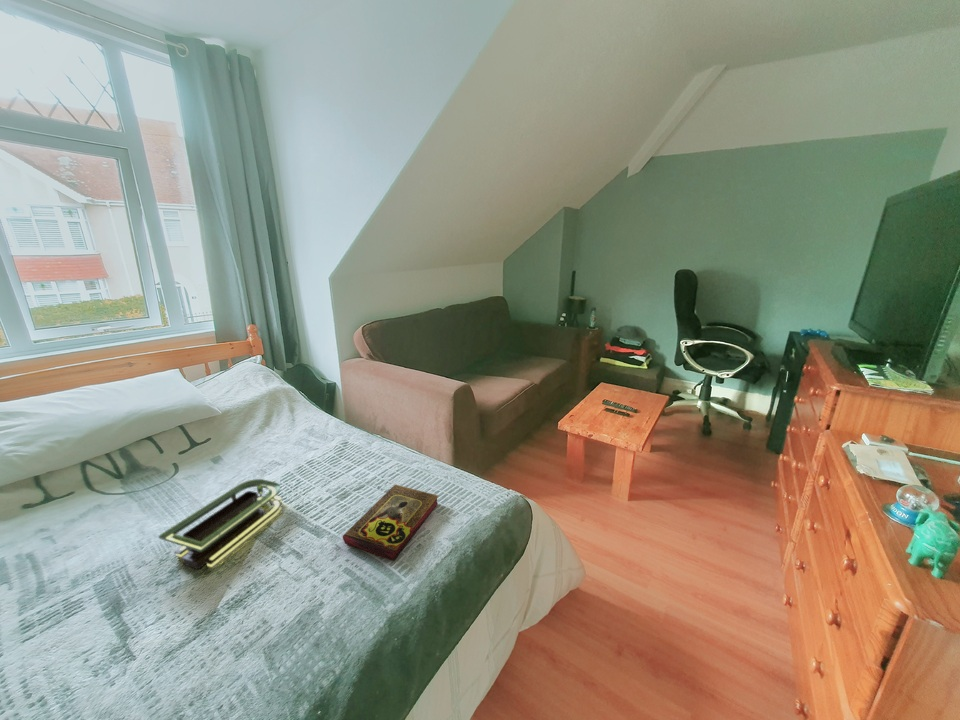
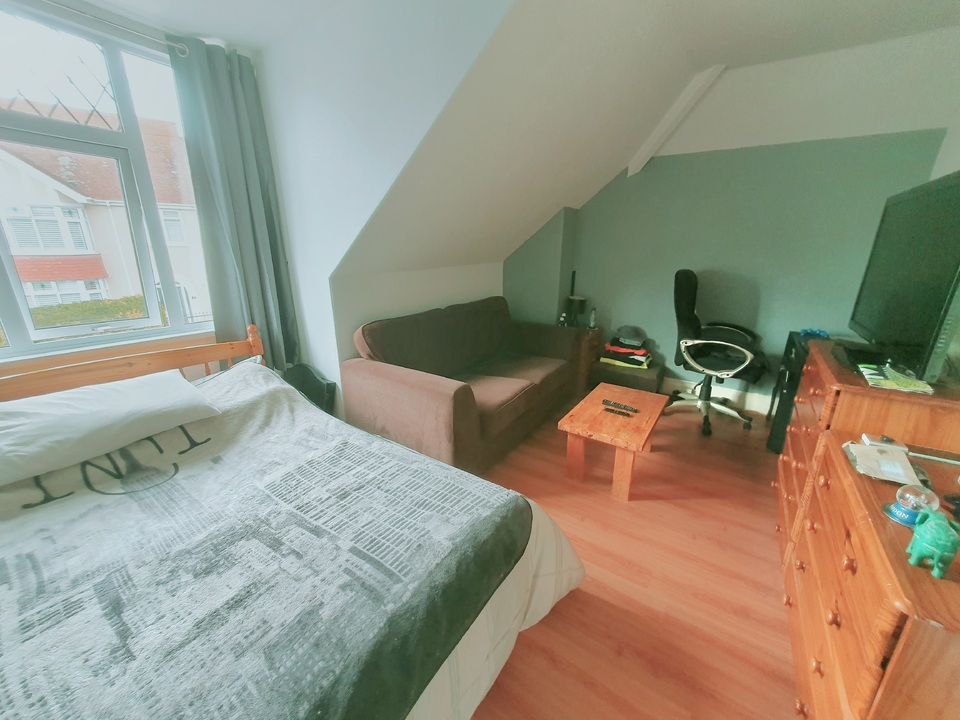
- book [342,484,439,561]
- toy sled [157,478,283,571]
